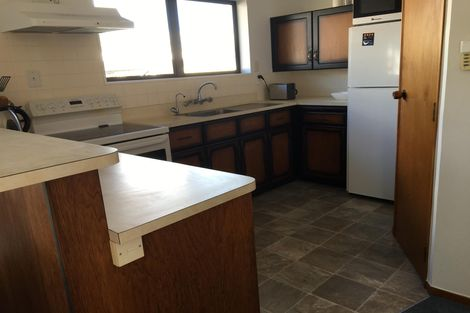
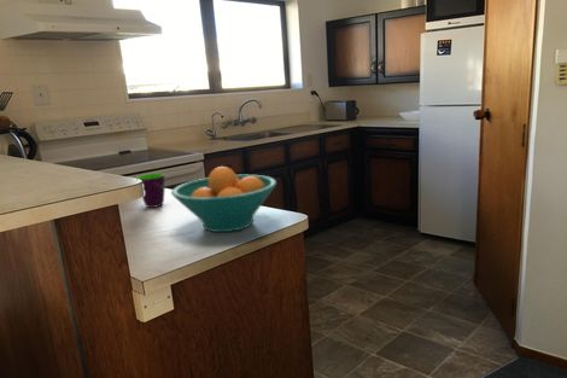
+ fruit bowl [170,165,277,233]
+ mug [136,173,166,209]
